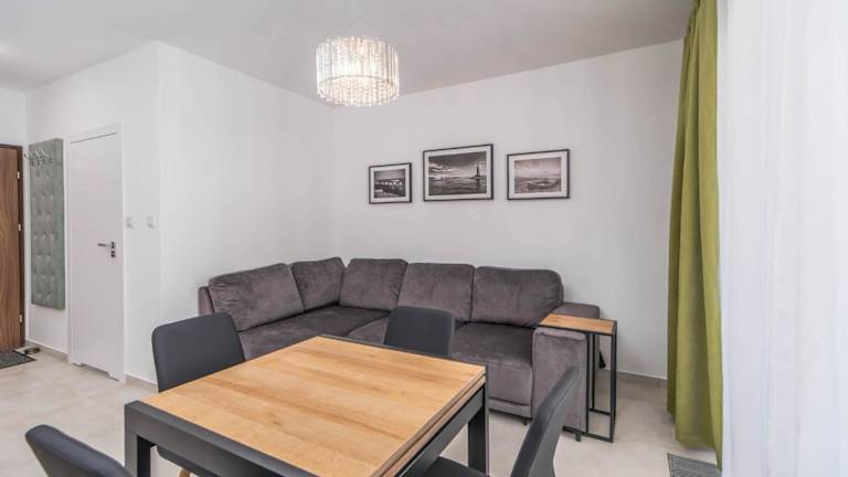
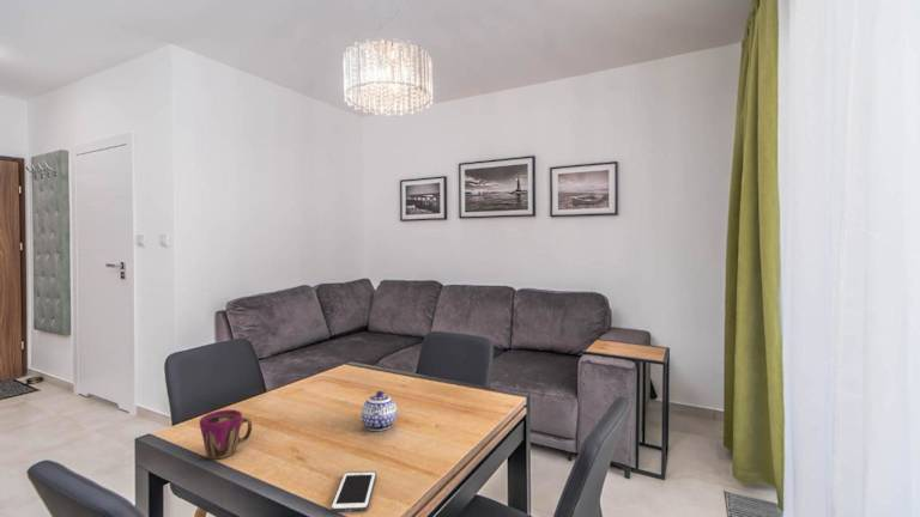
+ cup [199,409,253,461]
+ cell phone [329,470,377,513]
+ teapot [361,390,398,432]
